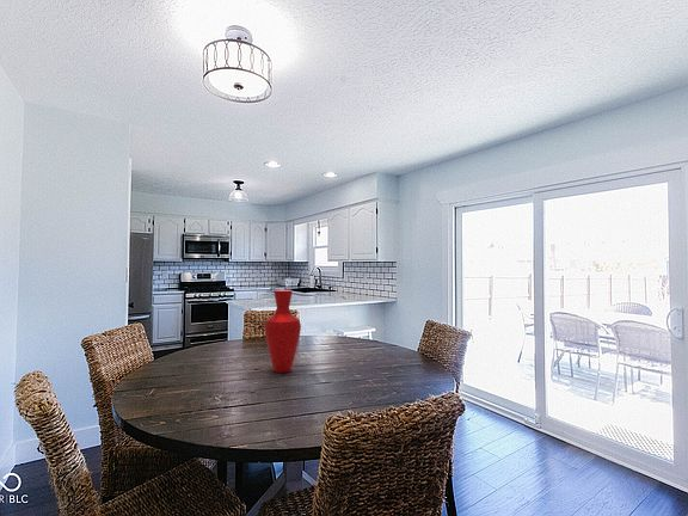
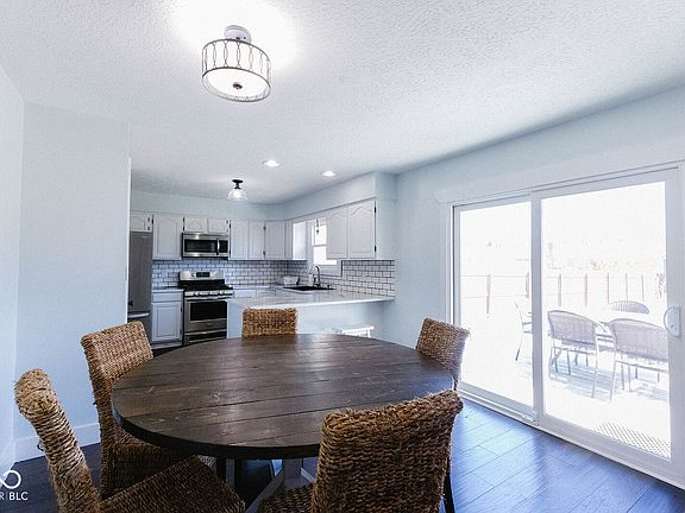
- vase [263,289,302,374]
